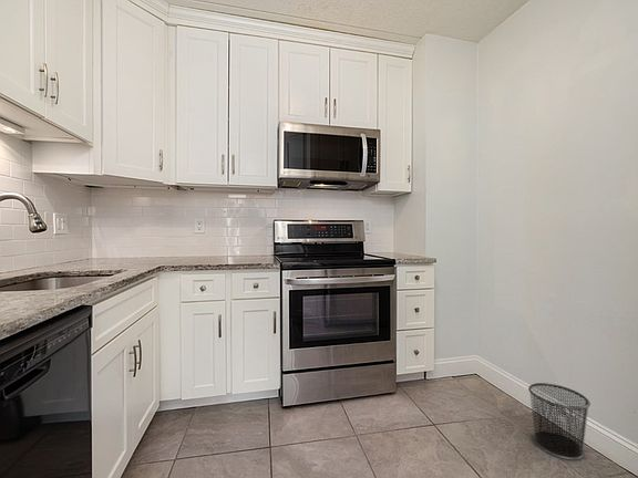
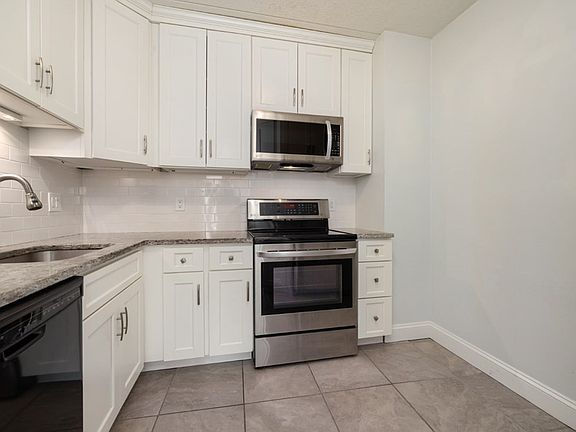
- waste bin [527,382,591,461]
